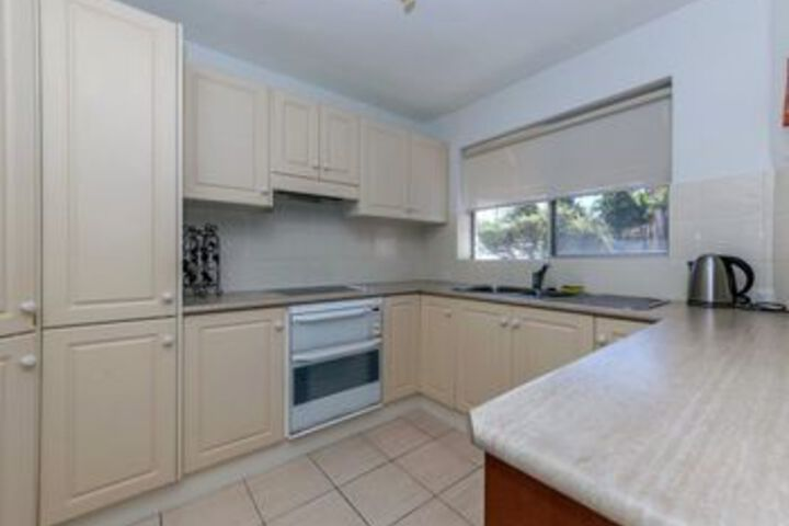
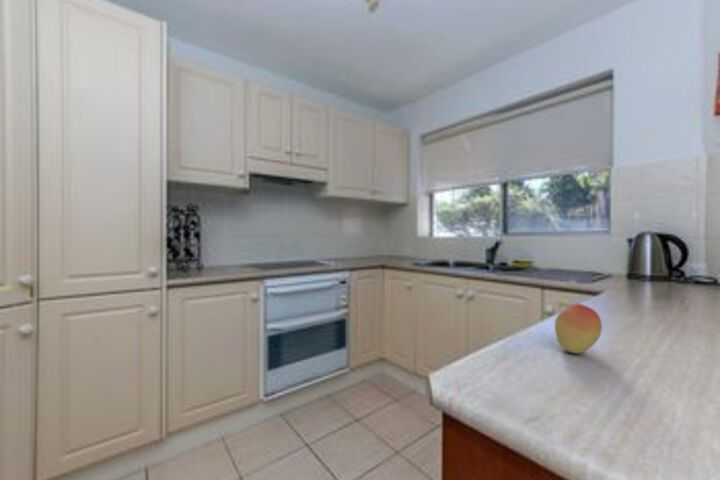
+ fruit [554,303,603,354]
